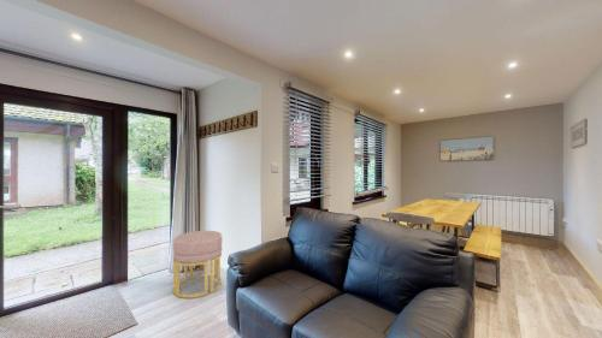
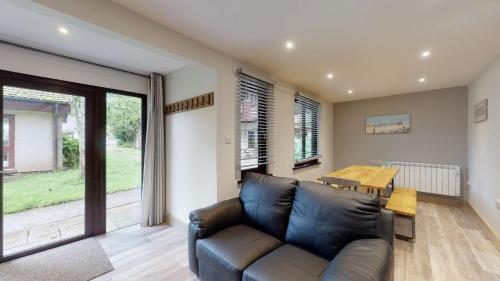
- ottoman [172,230,223,300]
